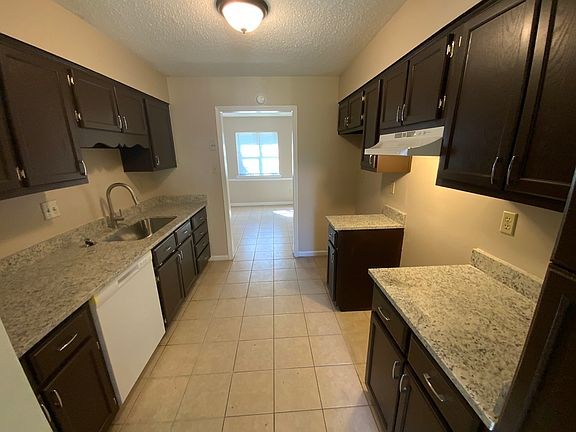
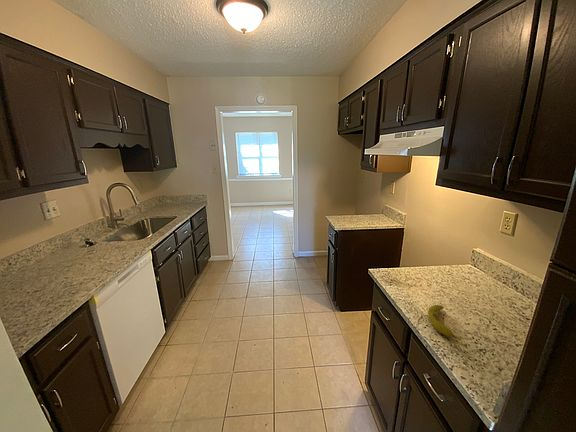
+ fruit [427,304,461,341]
